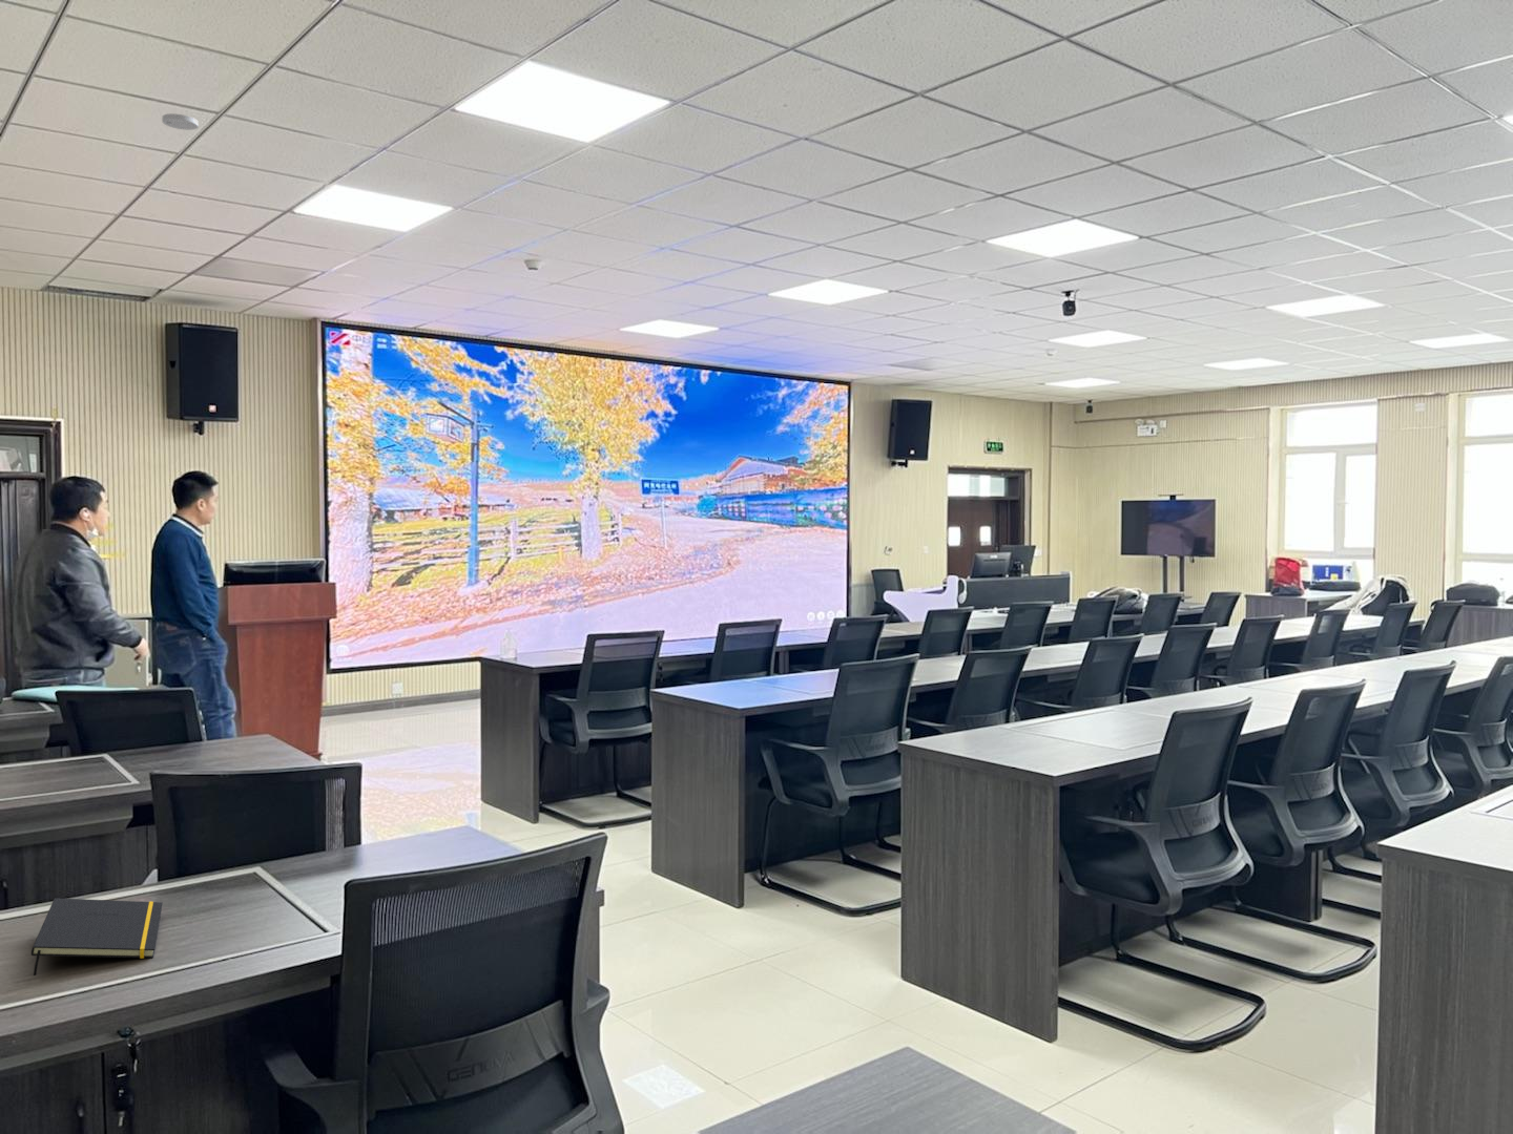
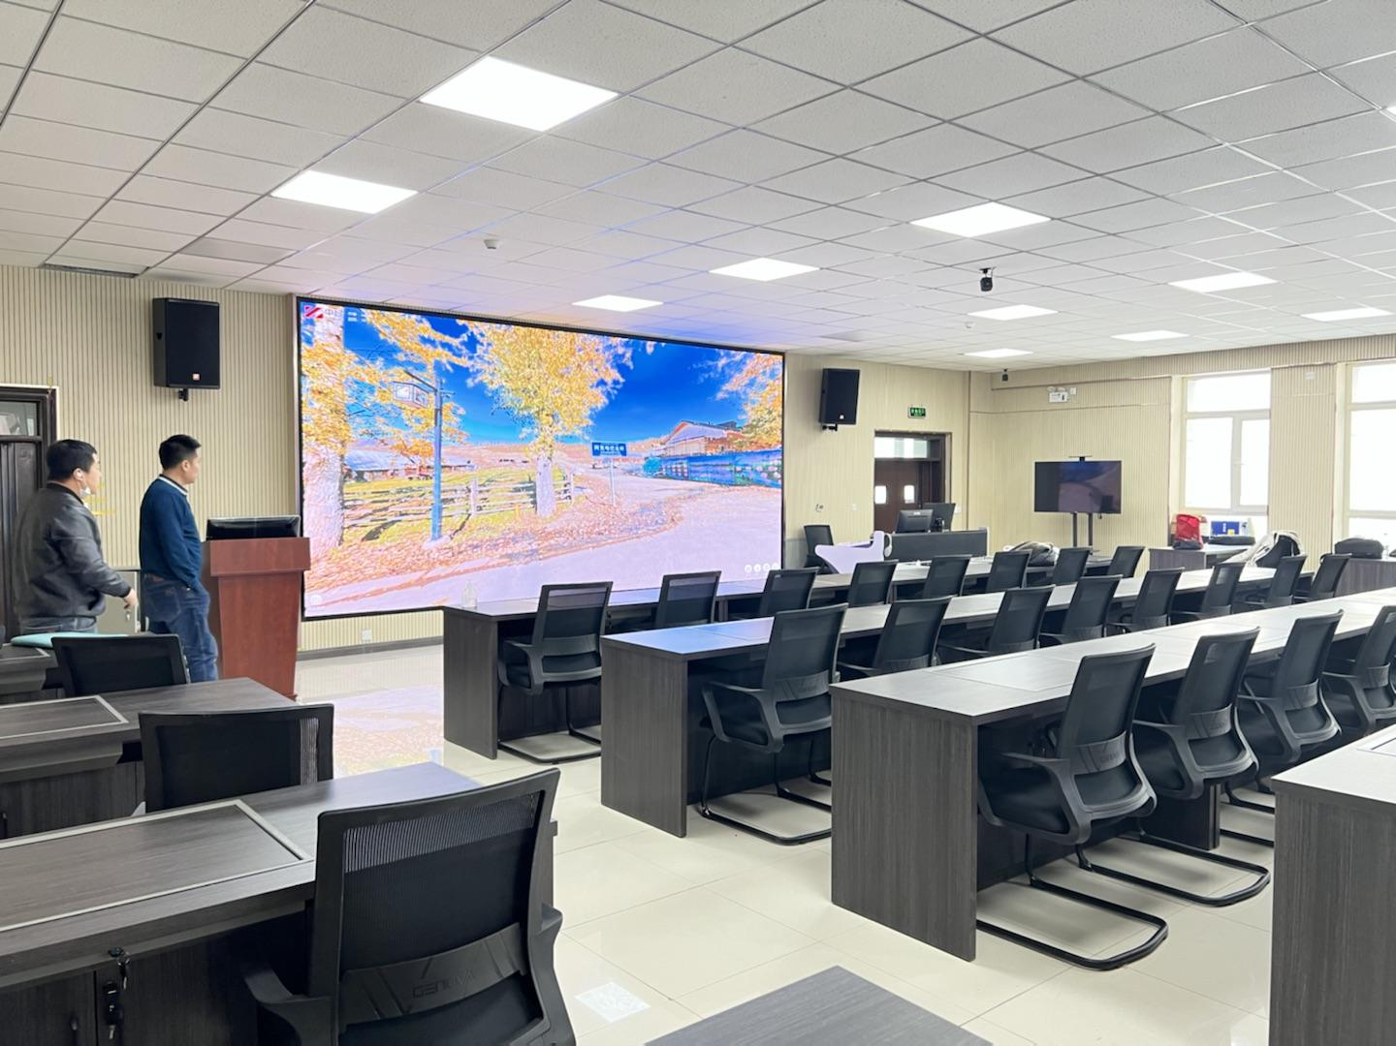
- smoke detector [161,112,200,131]
- notepad [31,897,164,977]
